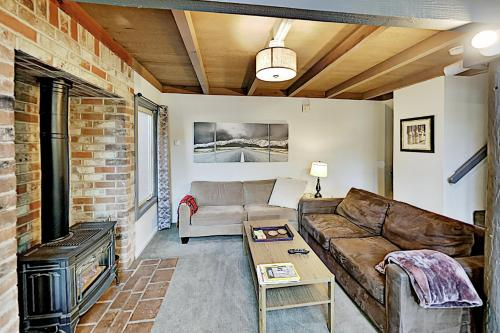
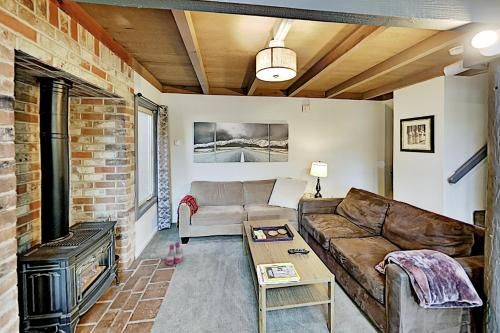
+ boots [165,241,184,266]
